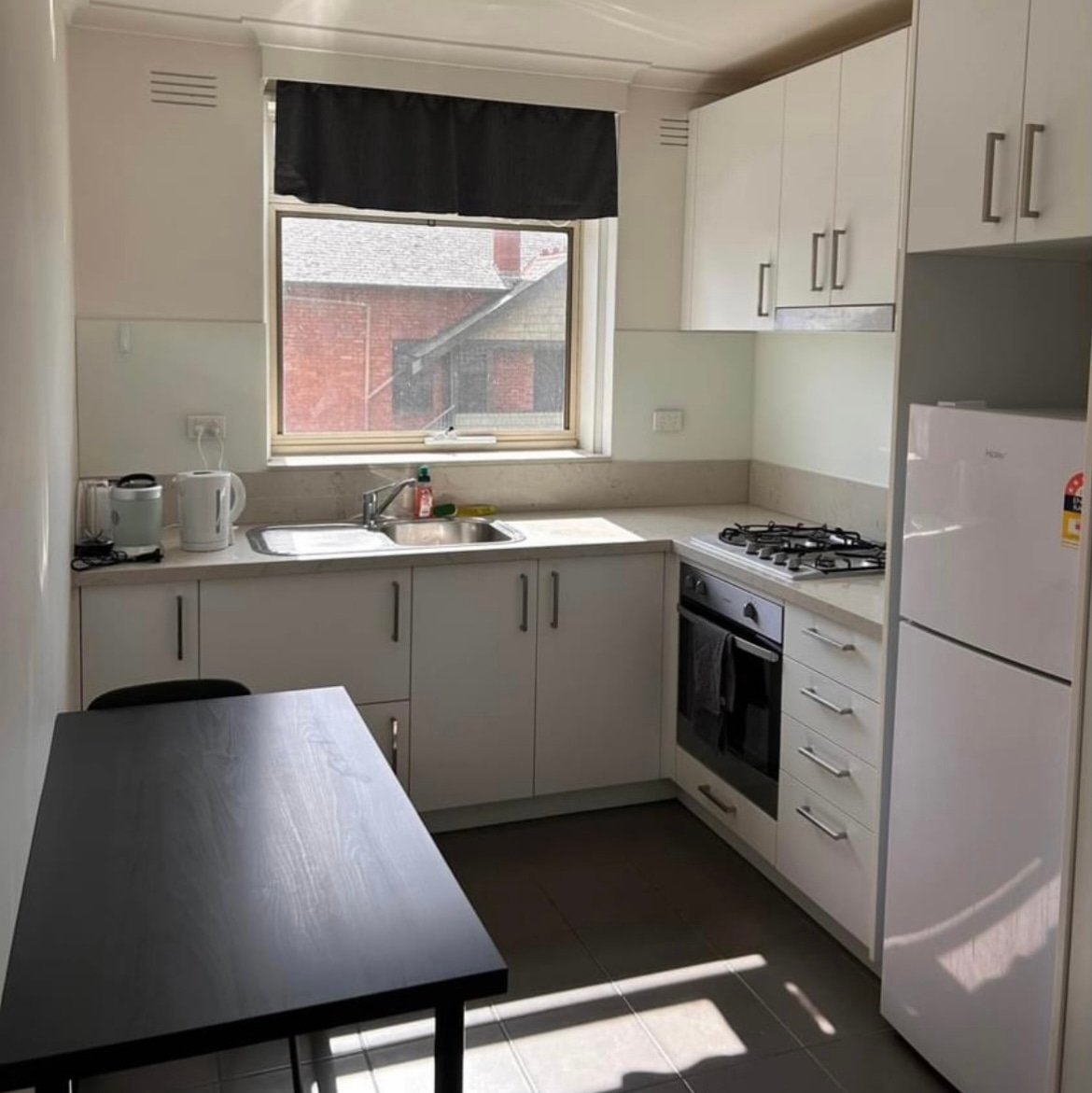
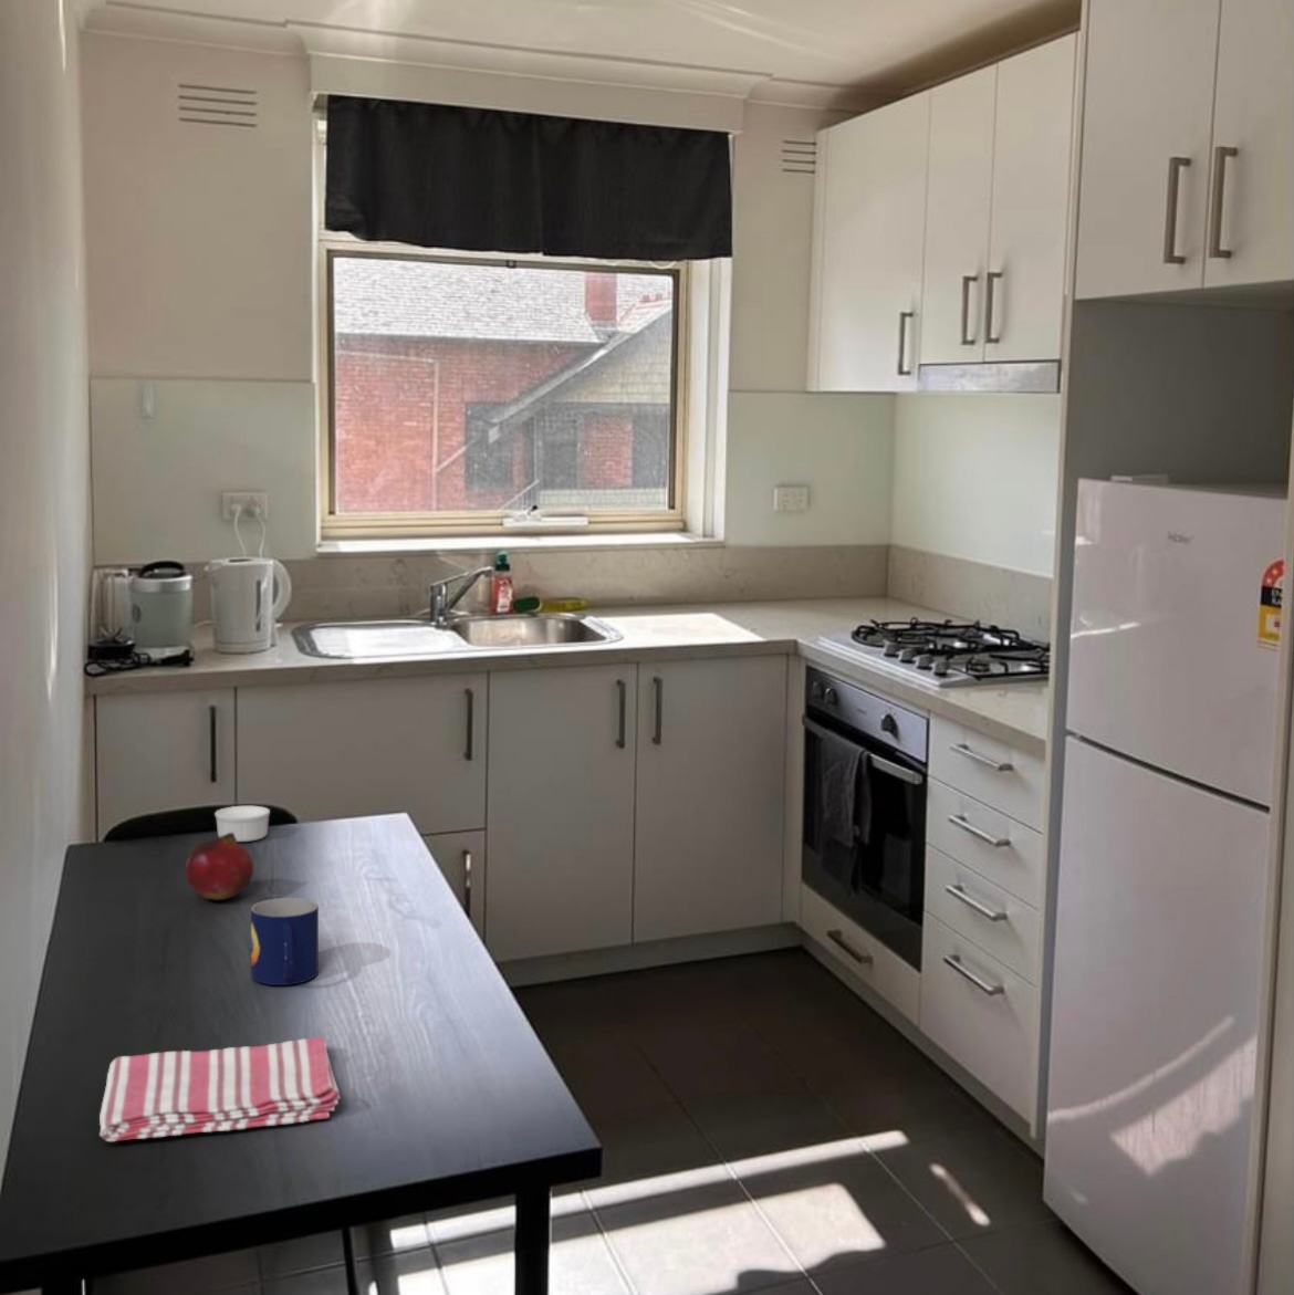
+ dish towel [98,1036,340,1142]
+ fruit [184,833,255,900]
+ mug [250,897,320,987]
+ ramekin [213,806,271,842]
